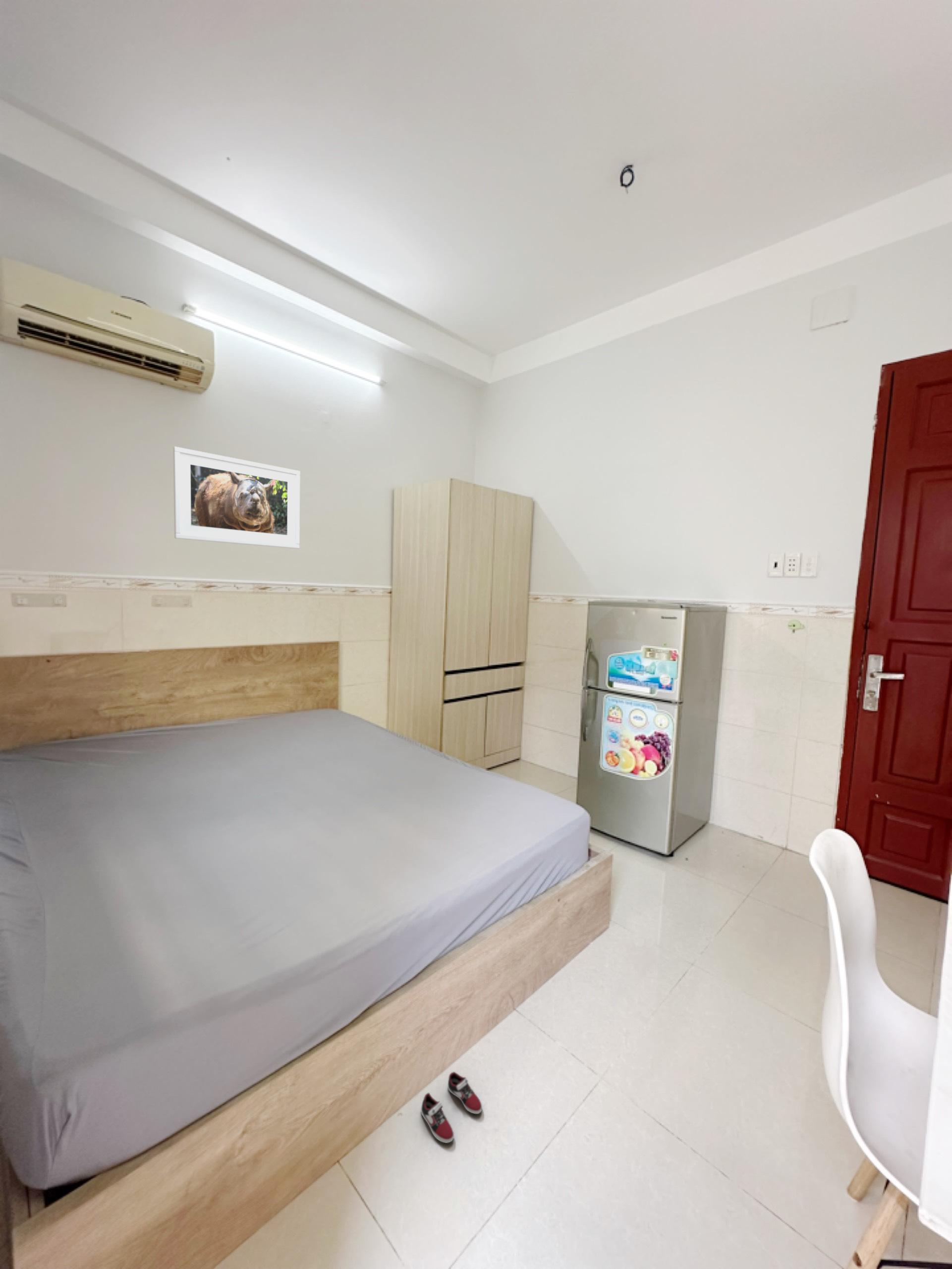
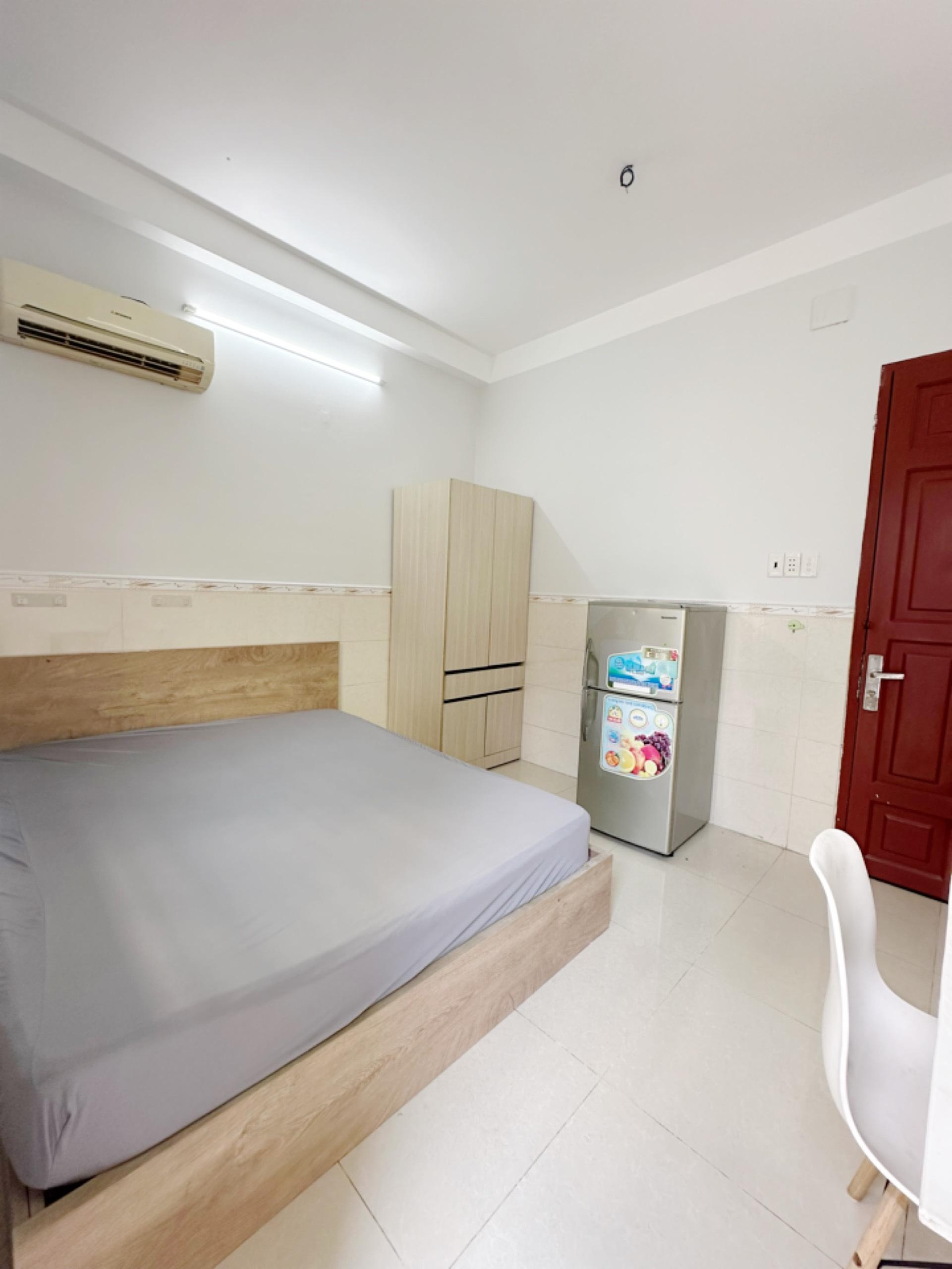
- sneaker [420,1071,483,1144]
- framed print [172,446,300,549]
